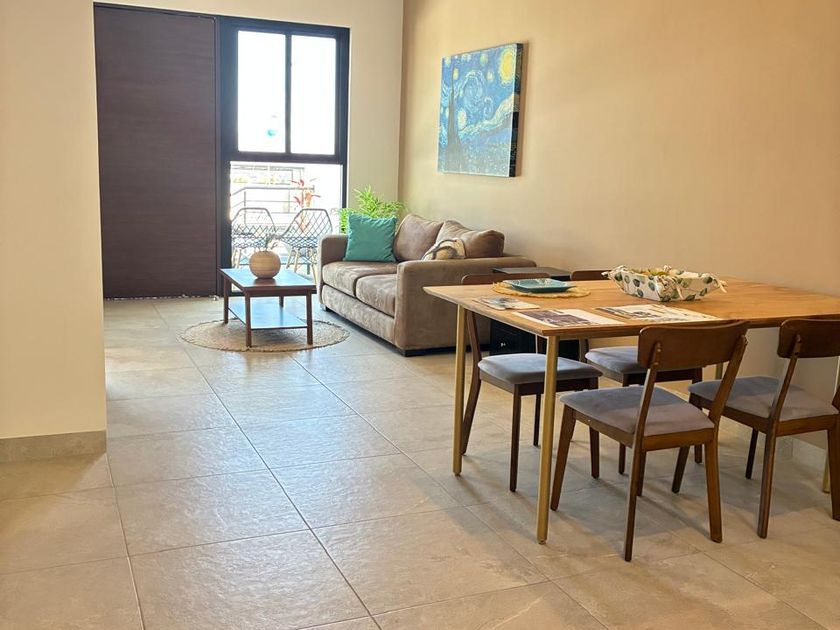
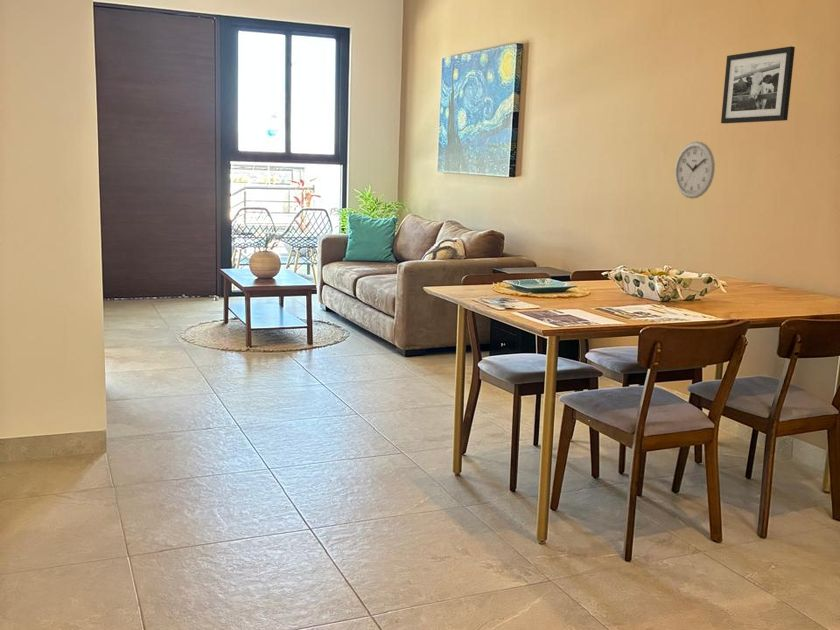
+ picture frame [720,45,796,124]
+ wall clock [674,140,716,200]
